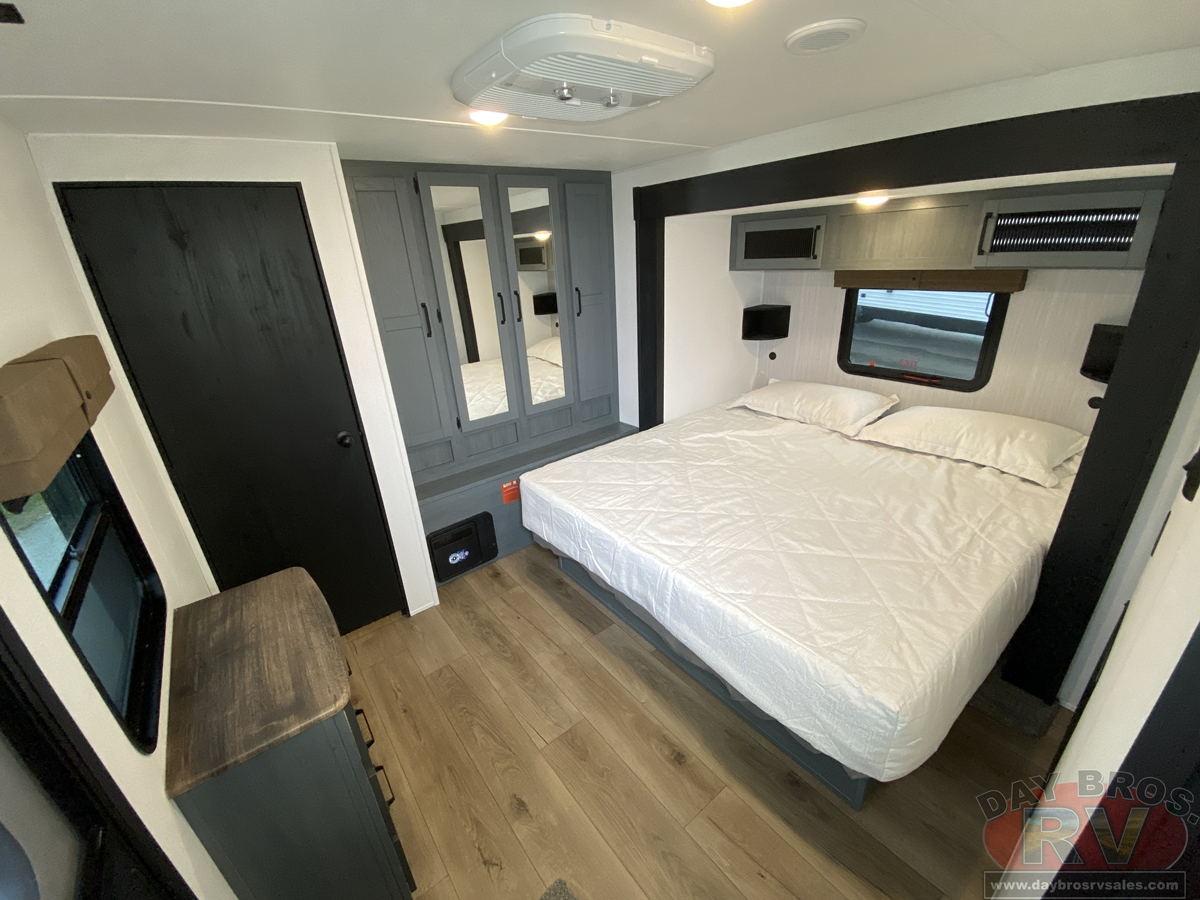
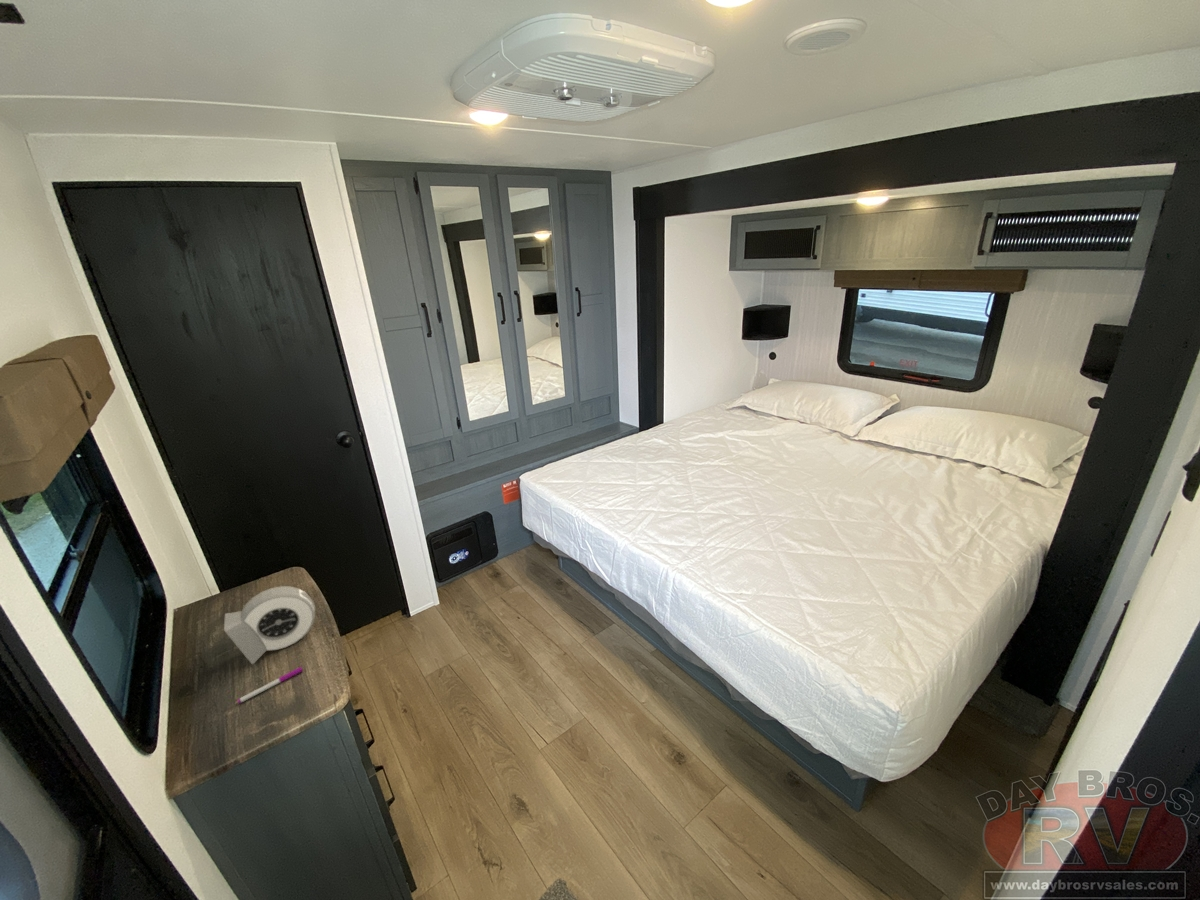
+ alarm clock [223,585,316,666]
+ pen [237,666,304,704]
